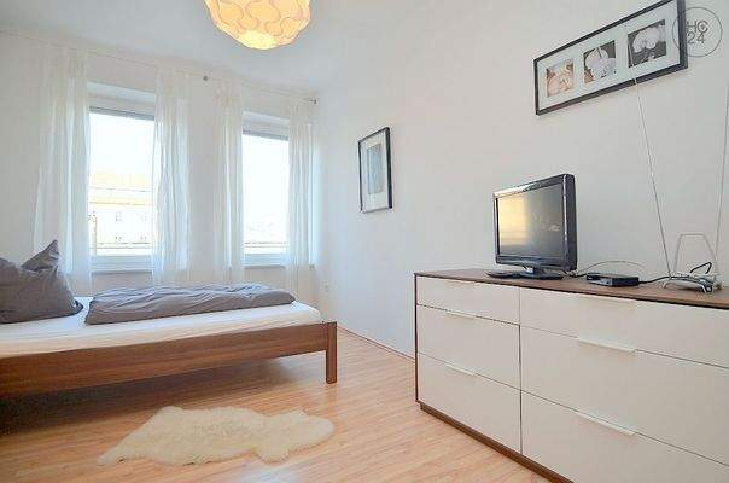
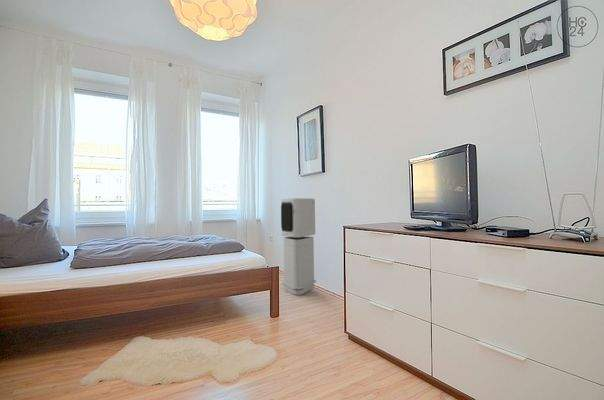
+ air purifier [280,197,317,296]
